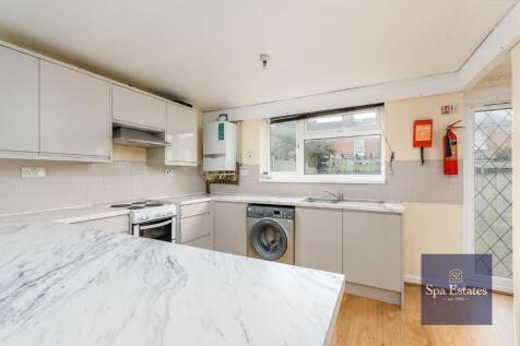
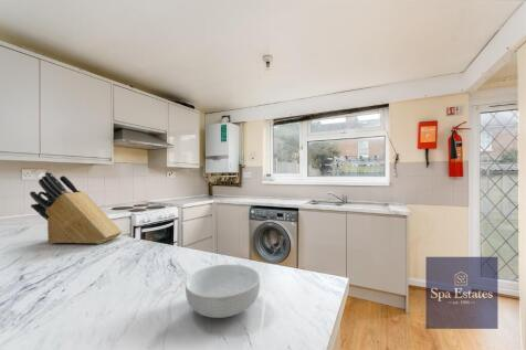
+ knife block [29,171,123,245]
+ cereal bowl [185,264,261,319]
